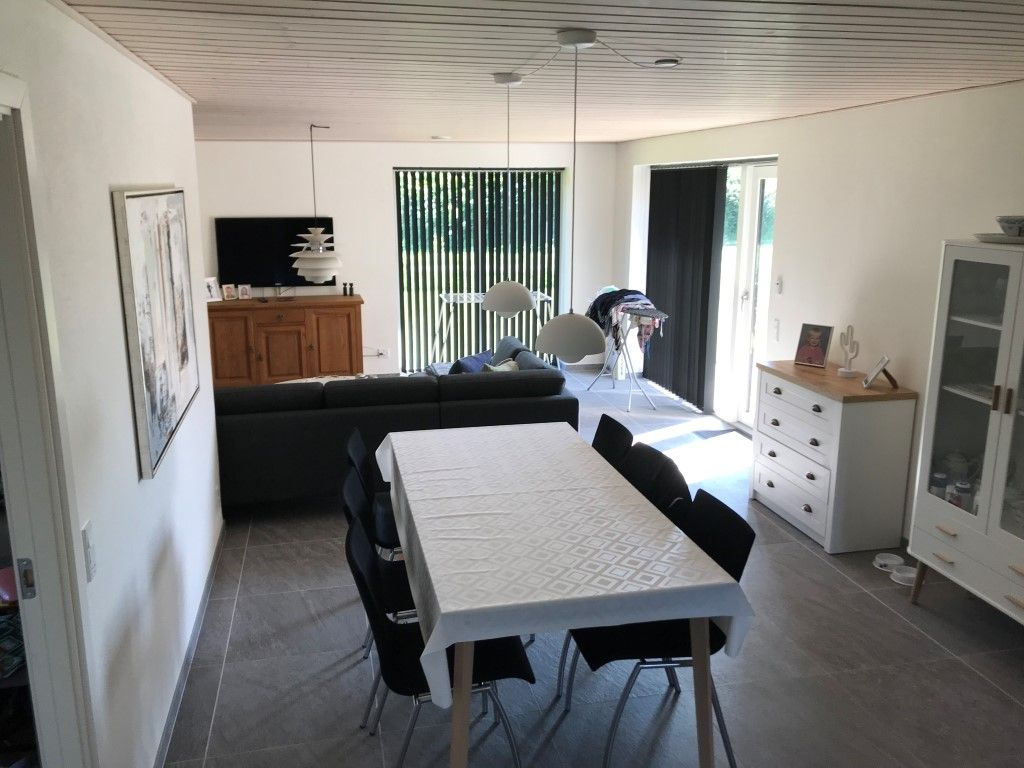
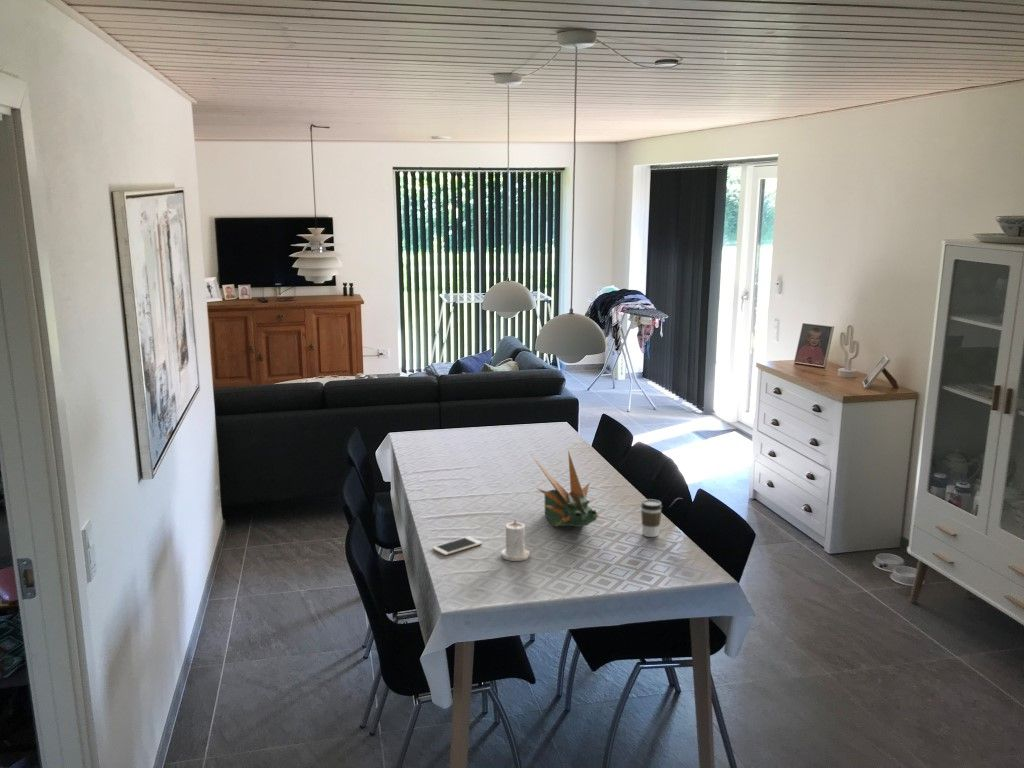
+ cell phone [431,535,483,556]
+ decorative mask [528,449,600,528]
+ candle [500,518,531,562]
+ coffee cup [640,498,663,538]
